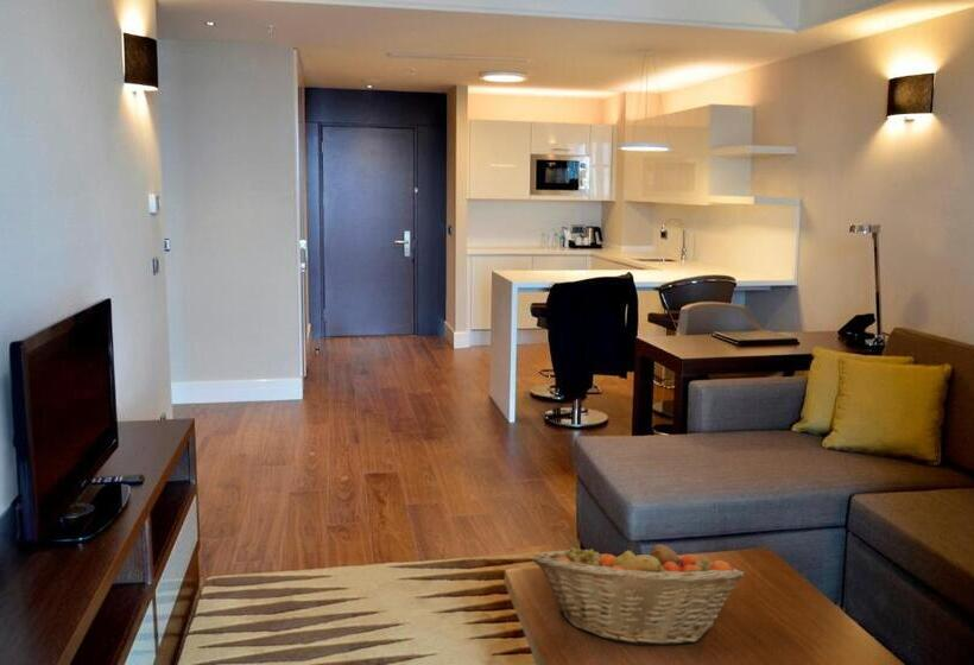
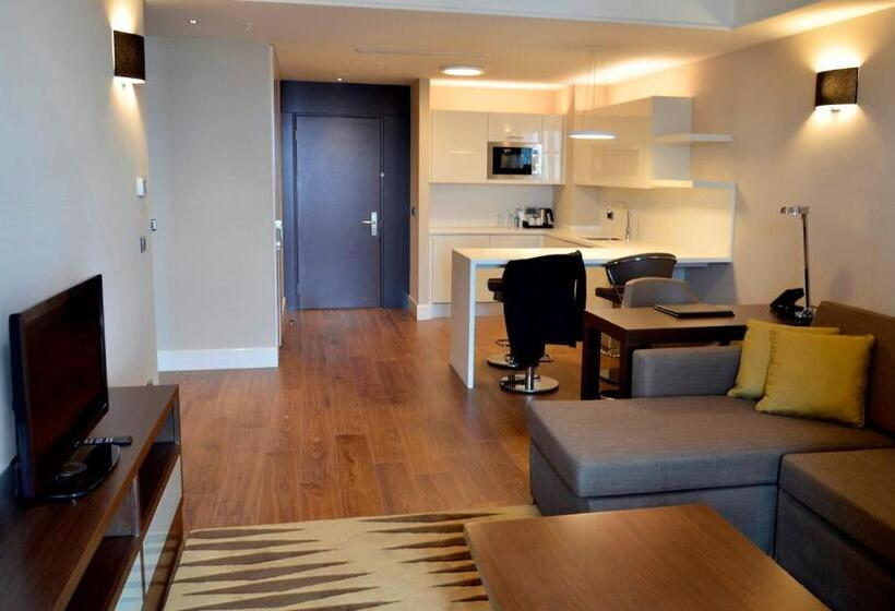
- fruit basket [531,538,745,646]
